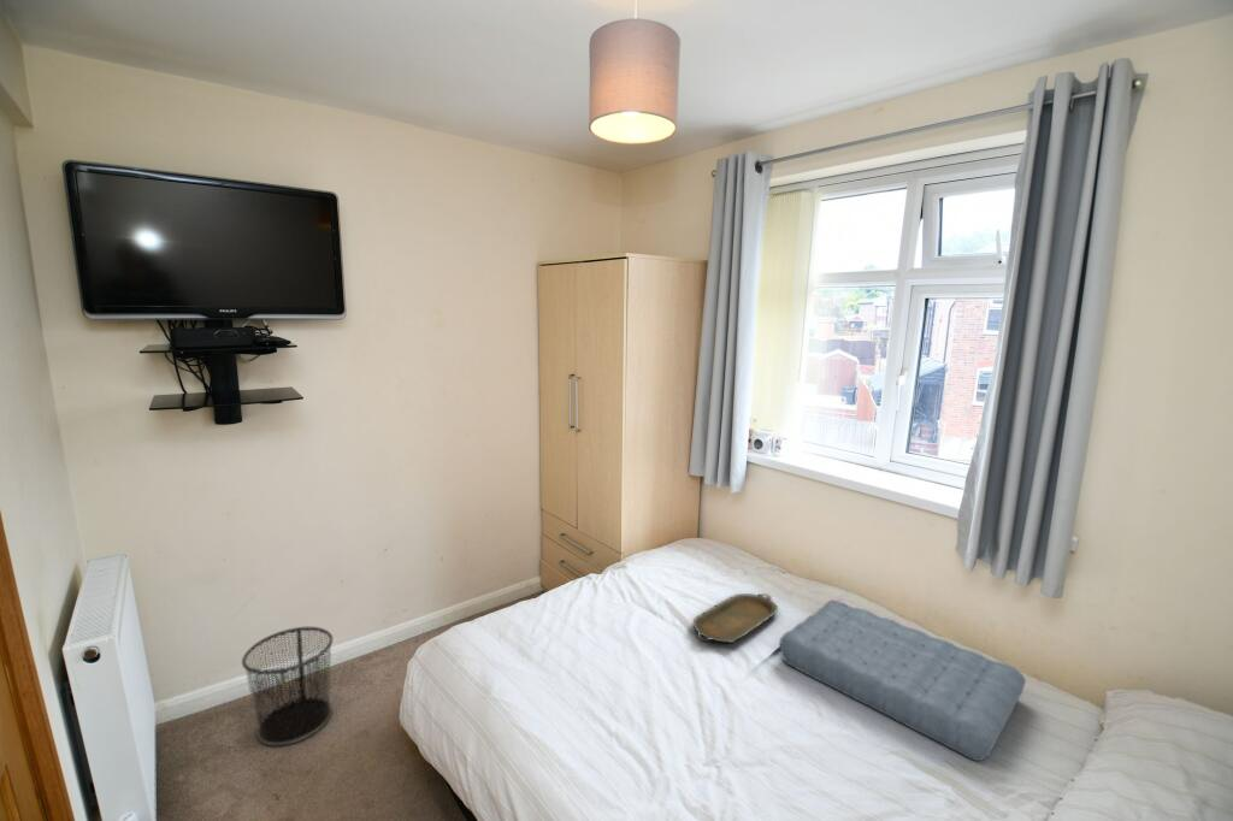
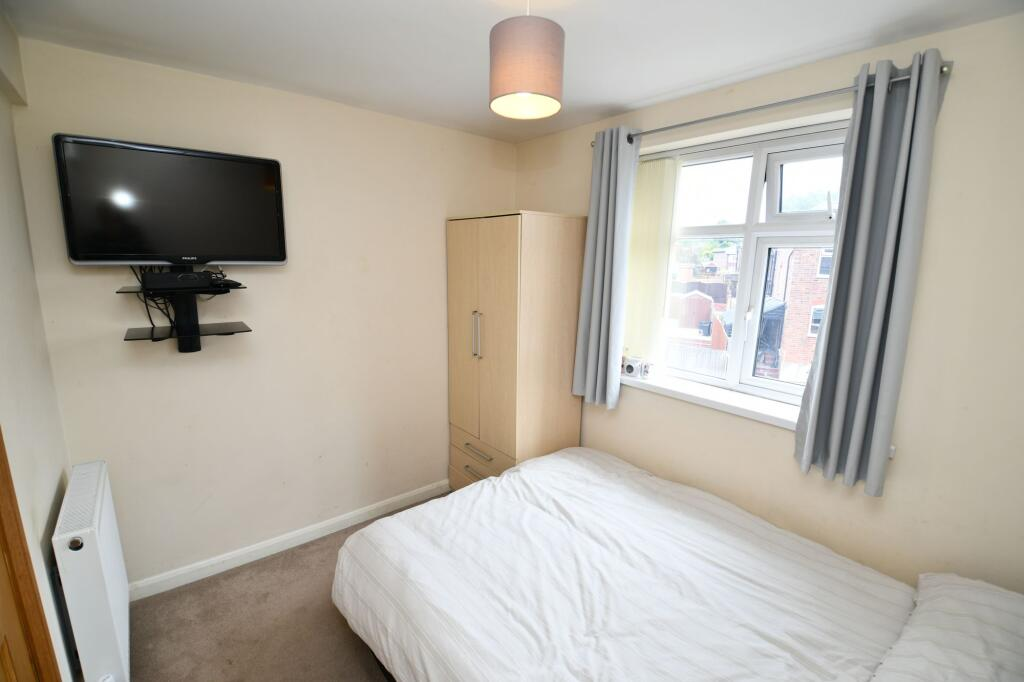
- waste bin [241,626,335,746]
- cushion [779,598,1027,762]
- serving tray [692,592,779,644]
